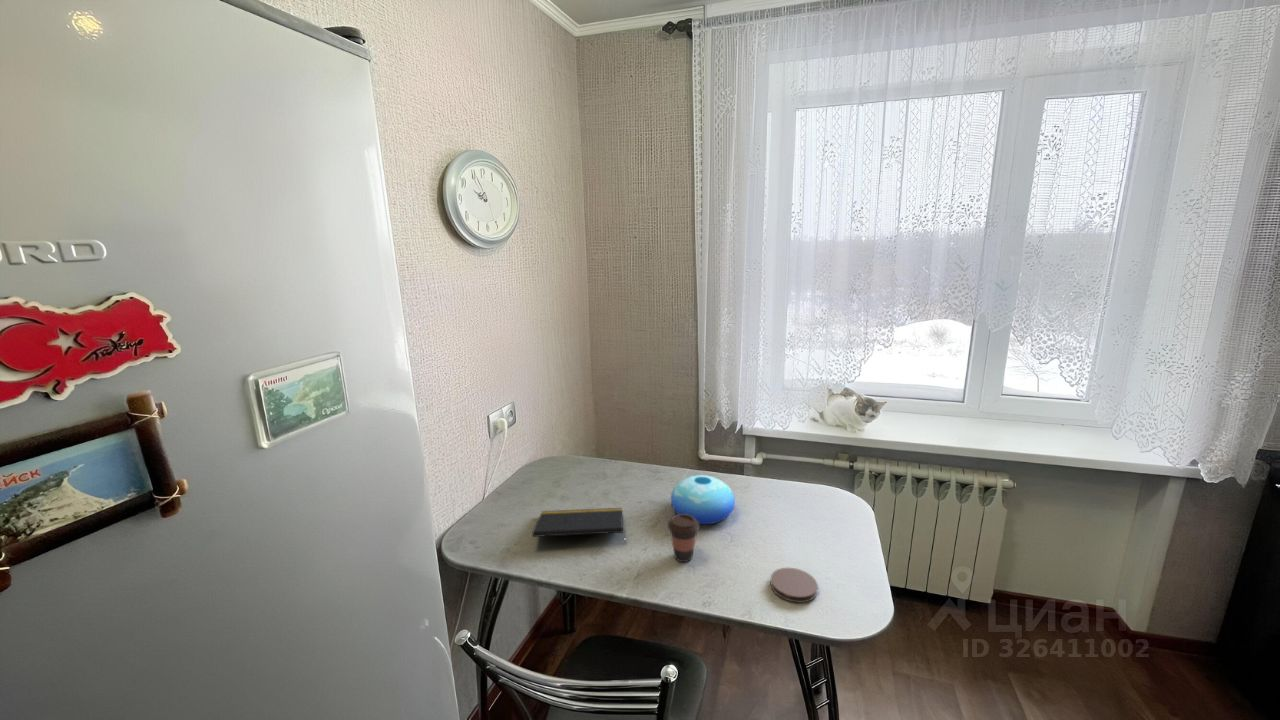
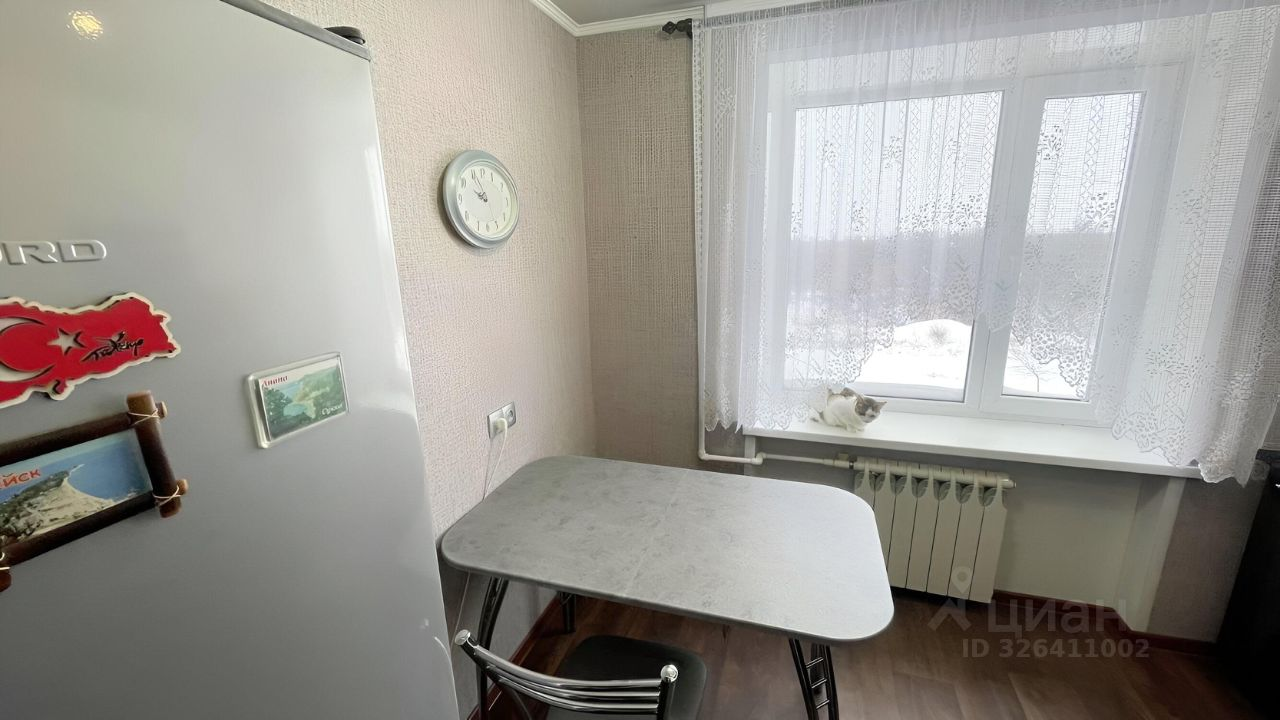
- bowl [670,474,736,525]
- coaster [769,567,819,604]
- notepad [532,507,627,544]
- coffee cup [667,514,701,563]
